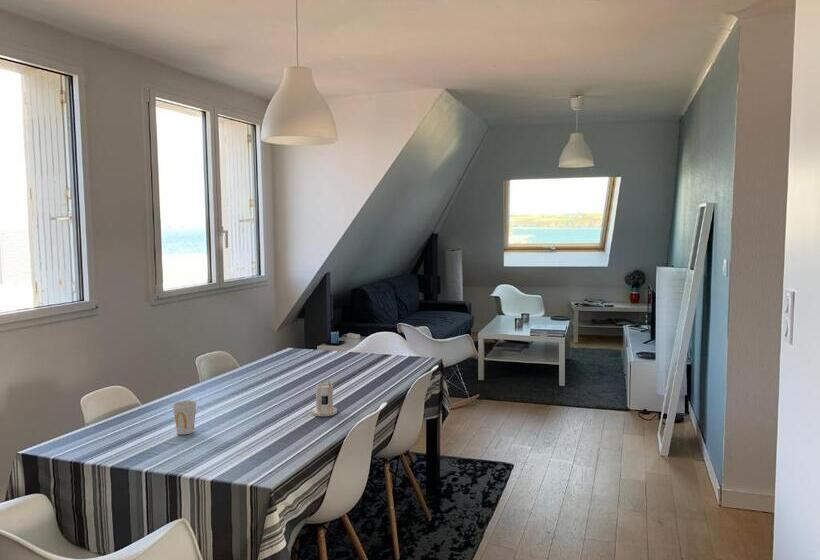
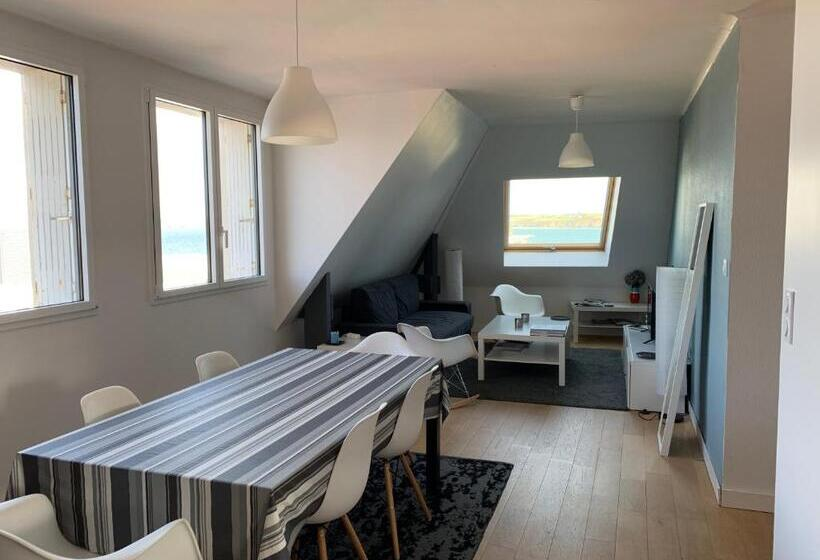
- cup [171,400,198,436]
- candle [311,380,338,417]
